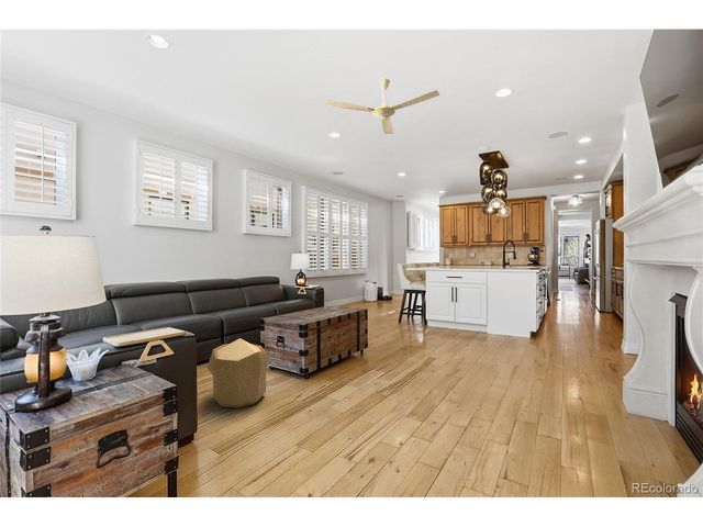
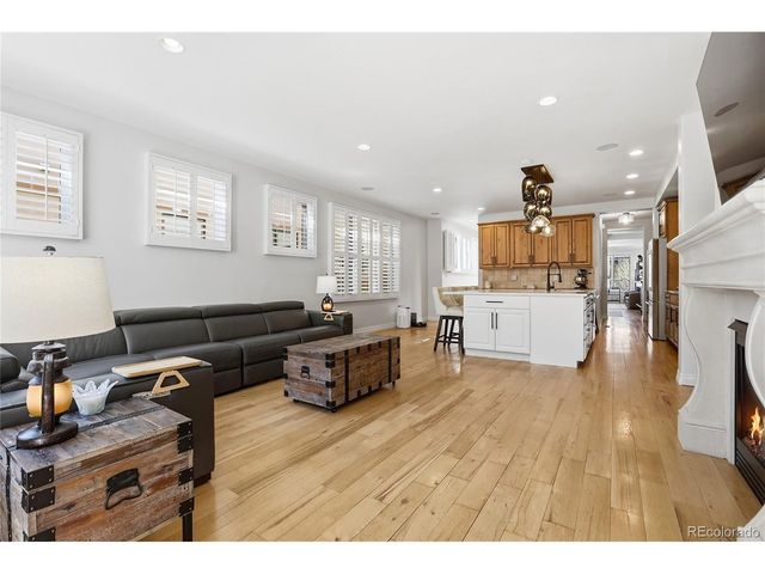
- pouf [207,337,270,408]
- ceiling fan [324,78,440,135]
